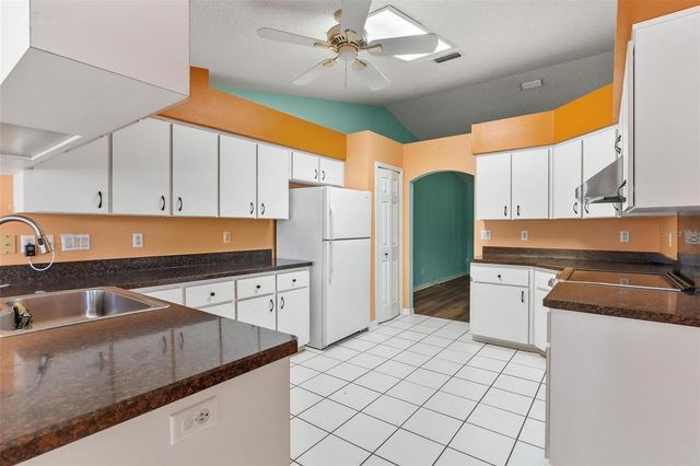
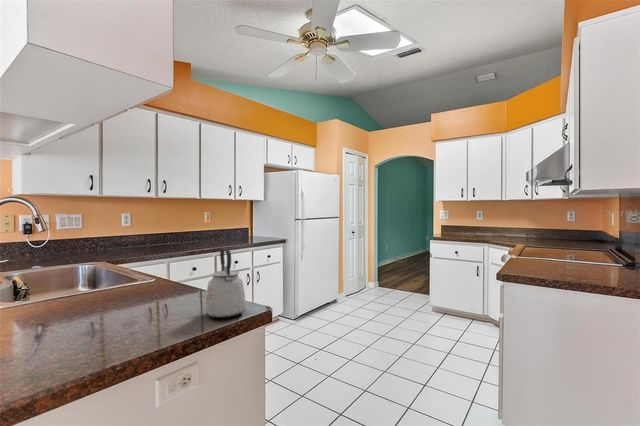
+ kettle [204,247,247,319]
